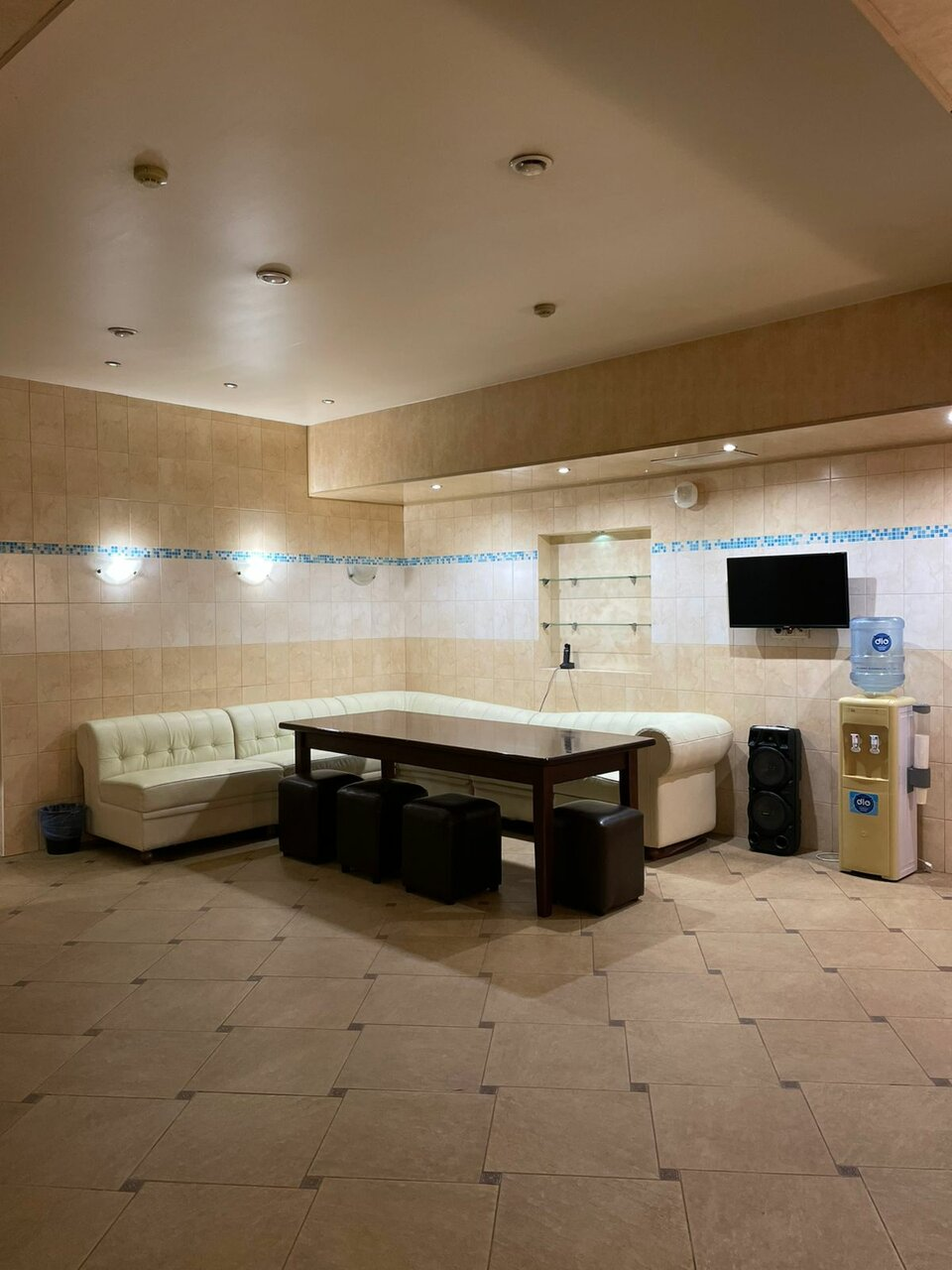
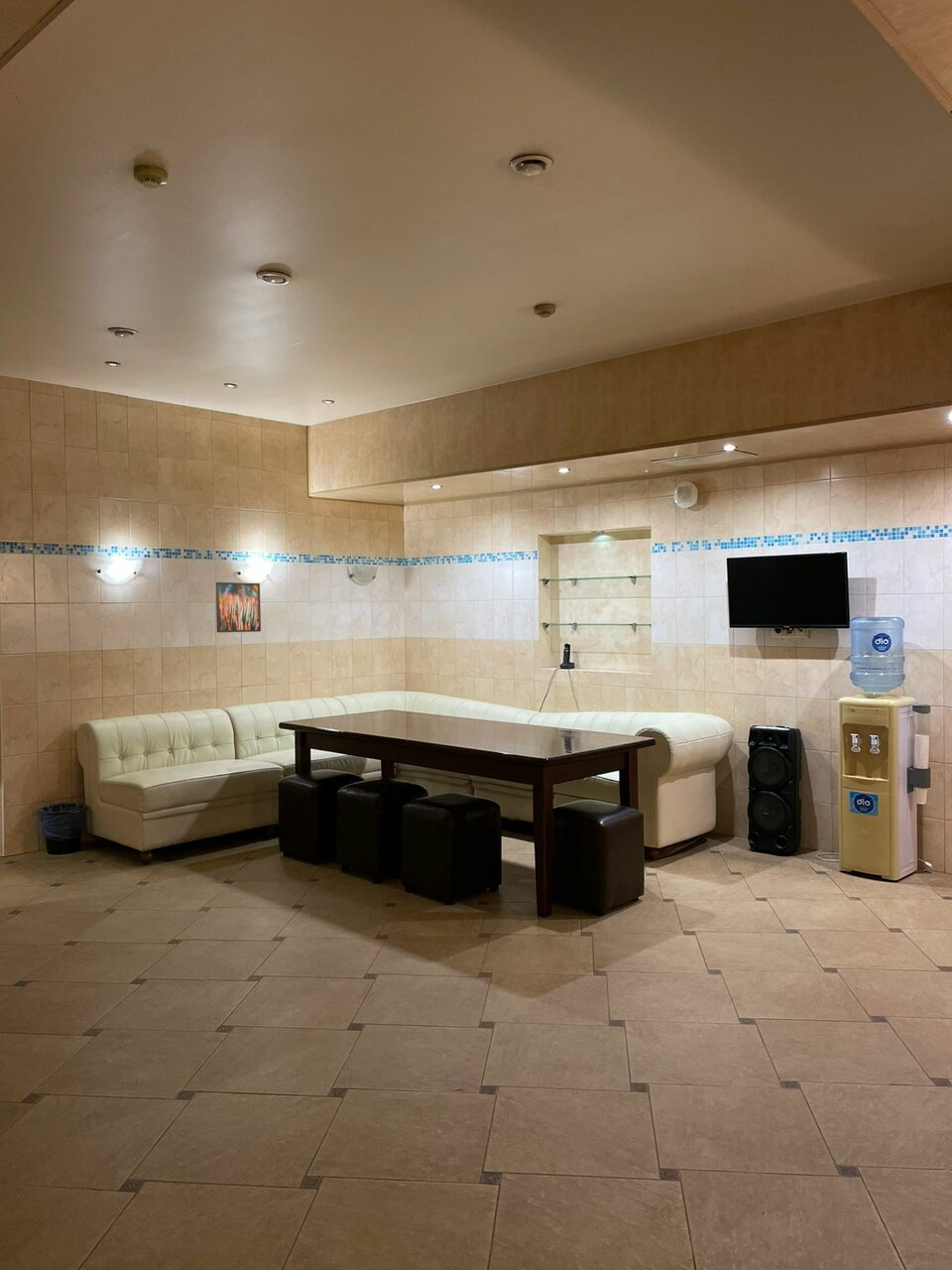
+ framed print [215,581,262,633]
